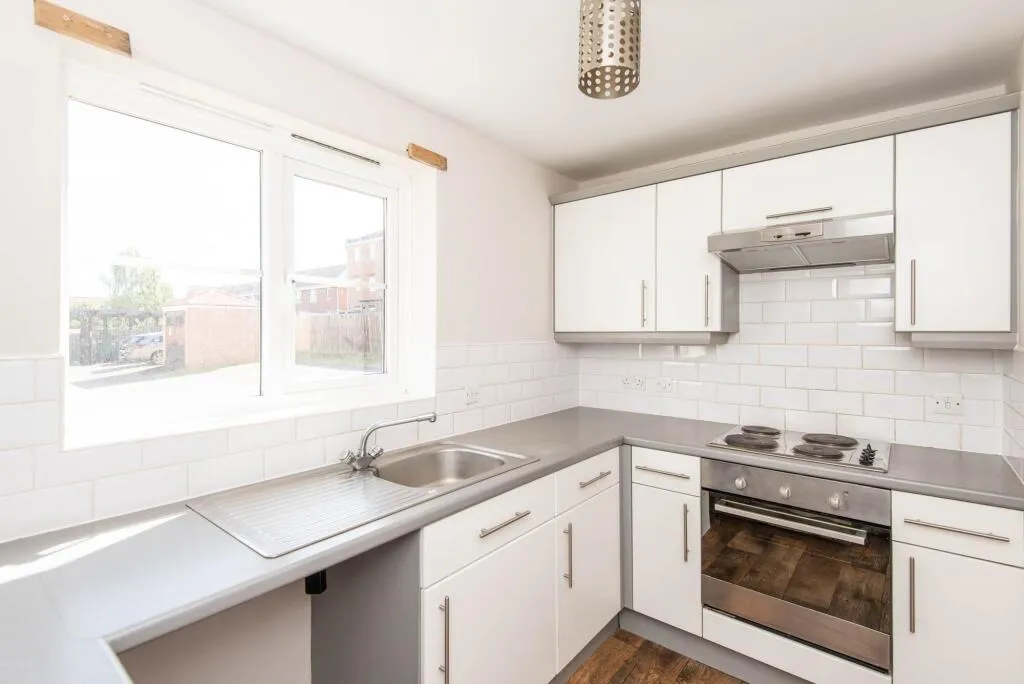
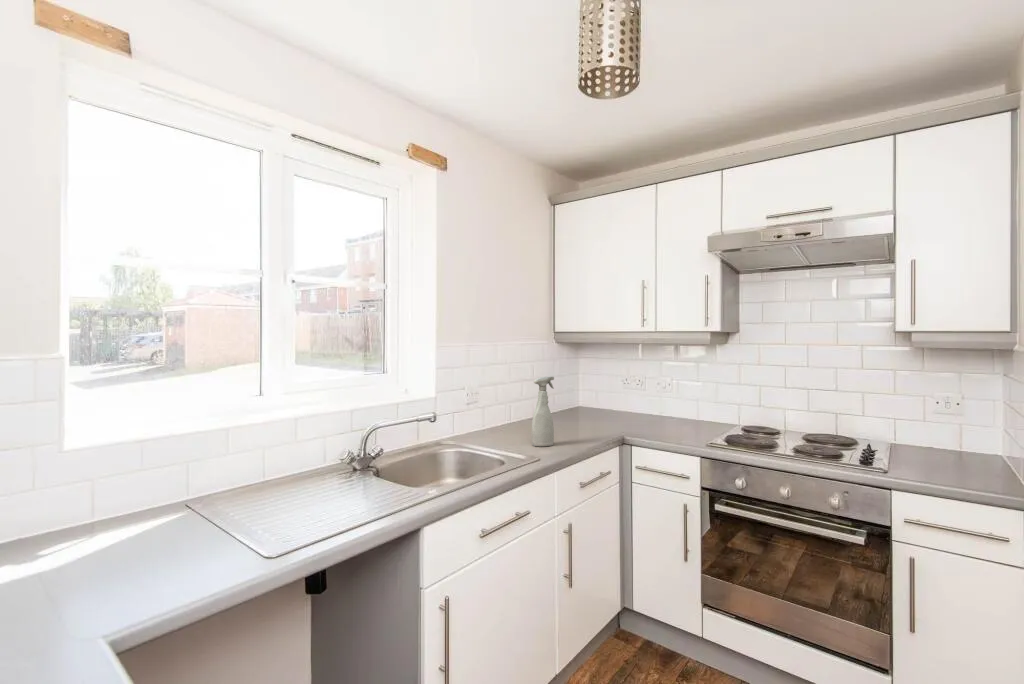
+ spray bottle [531,376,555,447]
